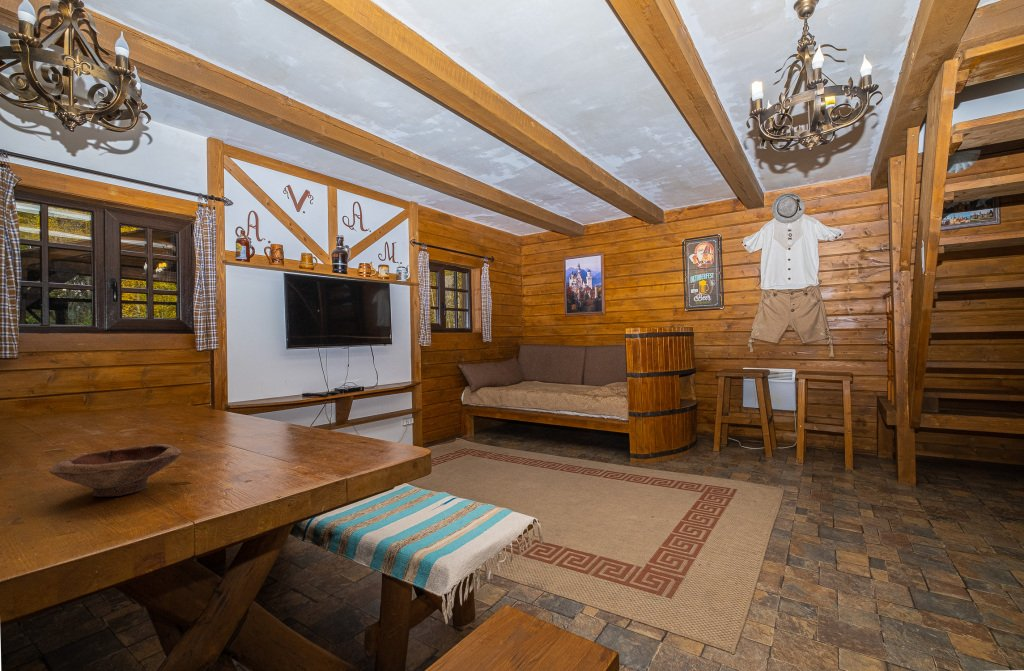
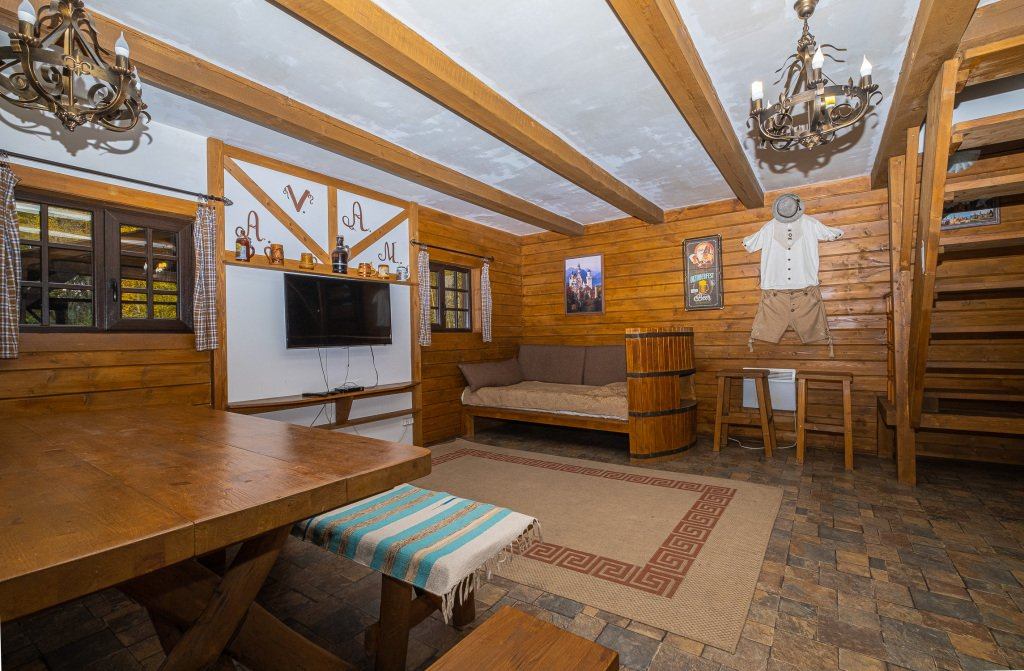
- bowl [48,443,182,498]
